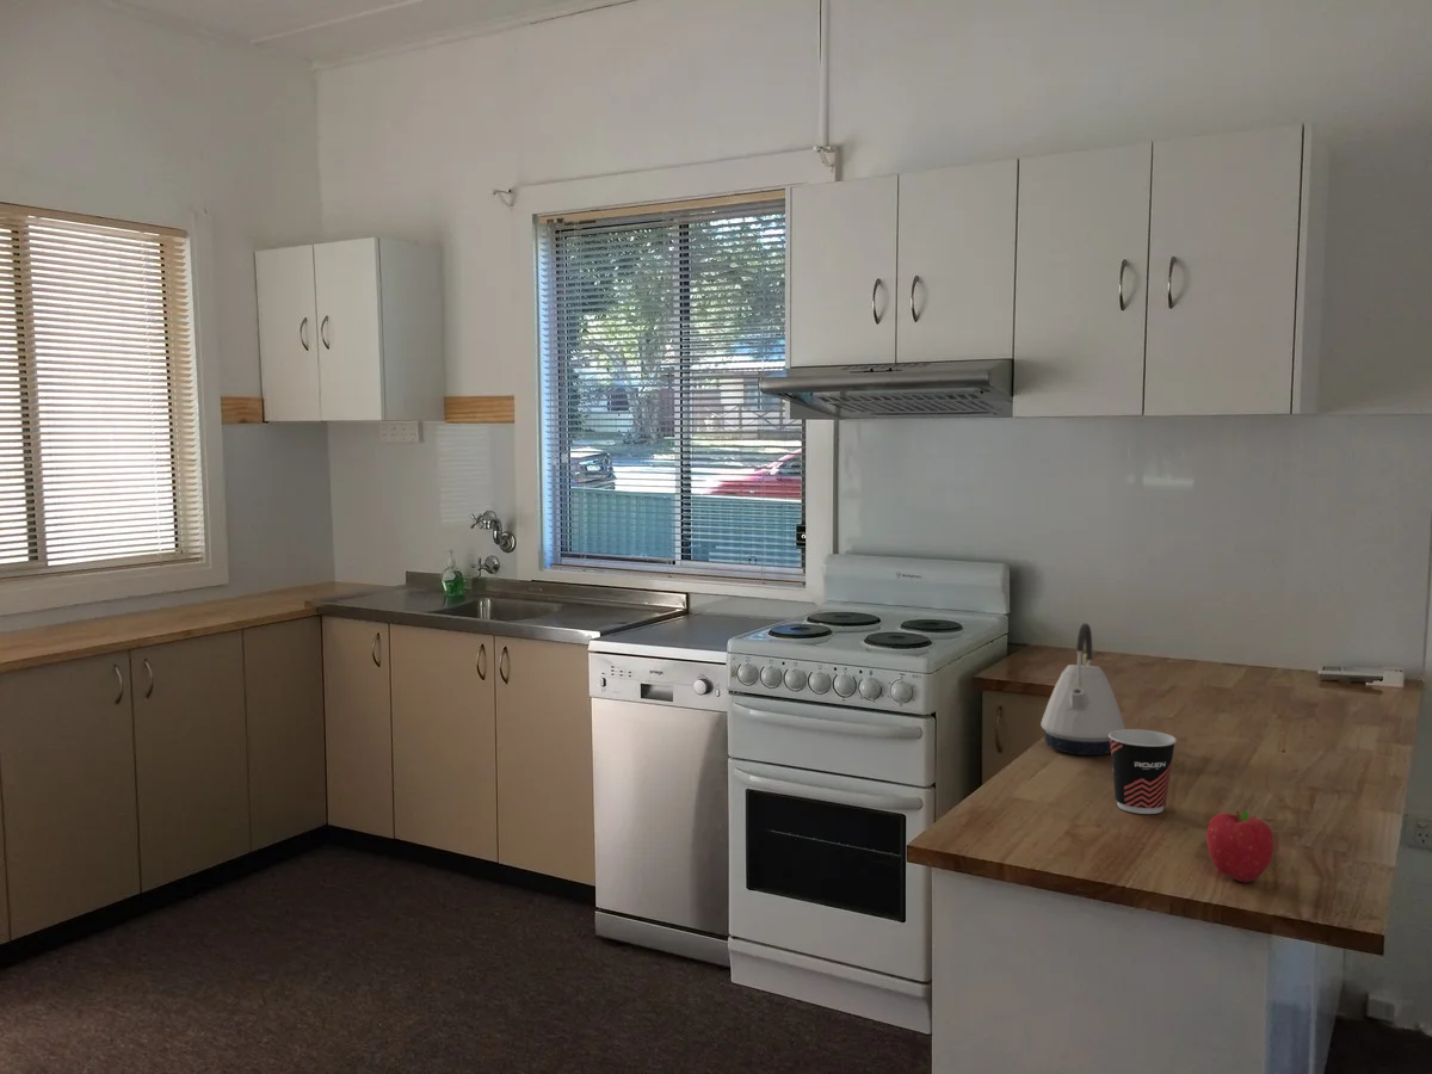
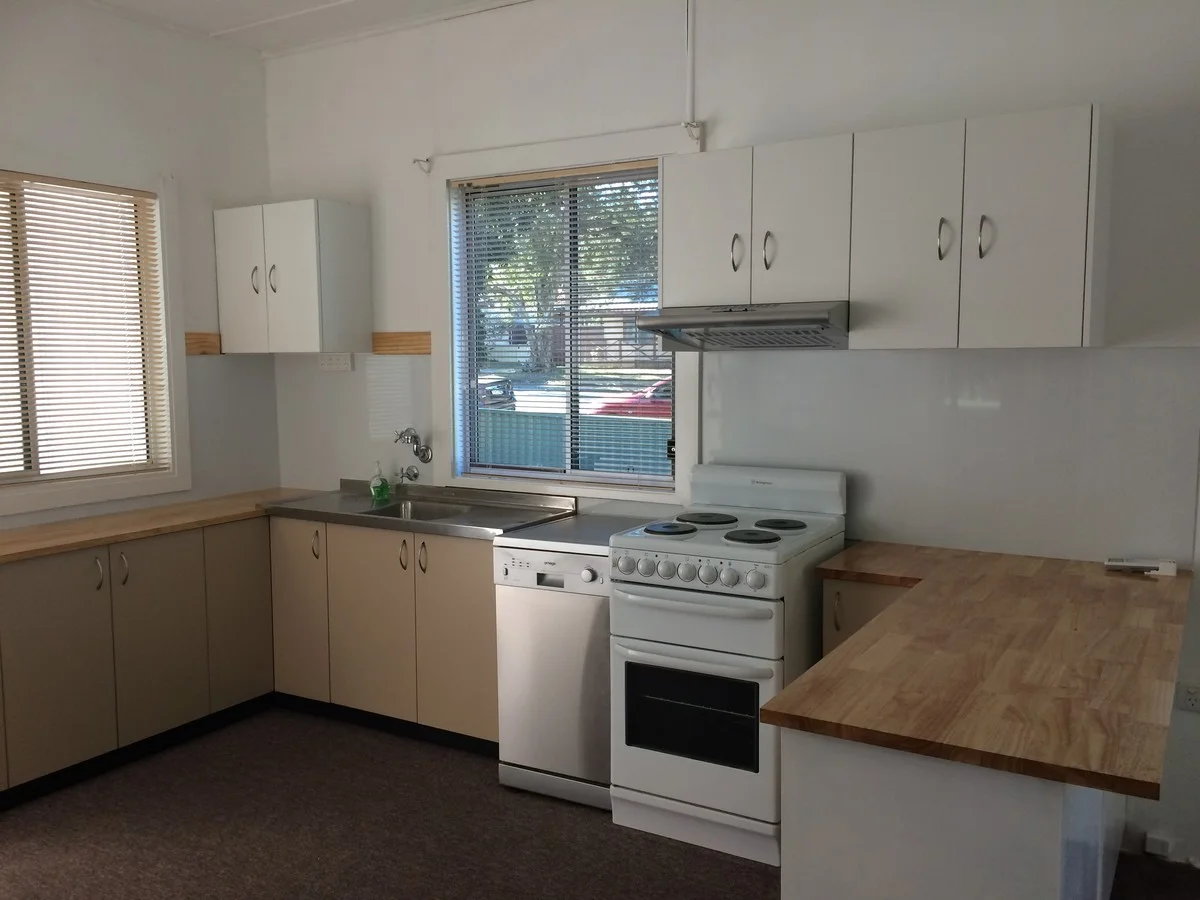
- fruit [1205,809,1276,883]
- cup [1109,728,1178,815]
- kettle [1041,622,1127,757]
